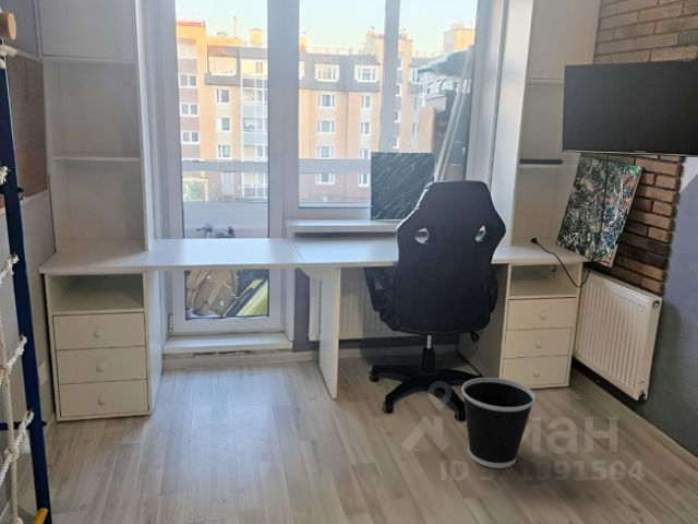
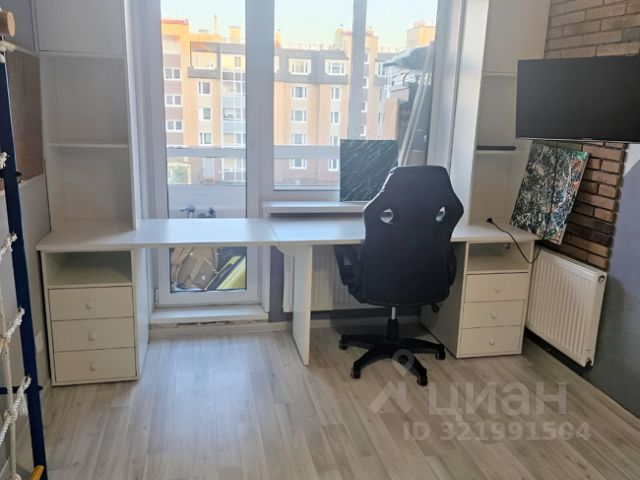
- wastebasket [461,377,537,469]
